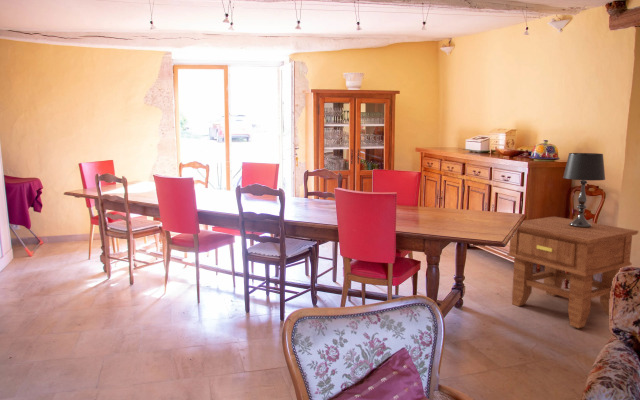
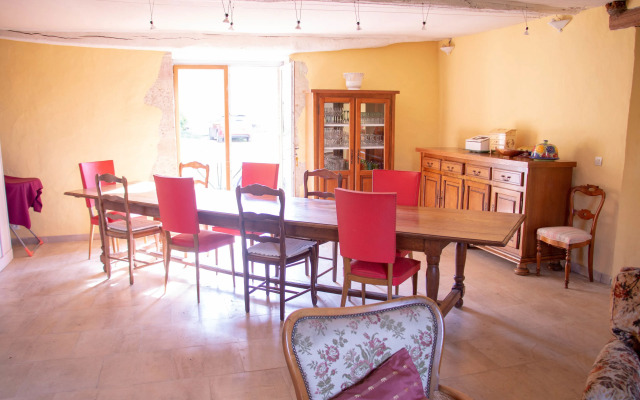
- side table [506,216,639,329]
- table lamp [562,152,606,228]
